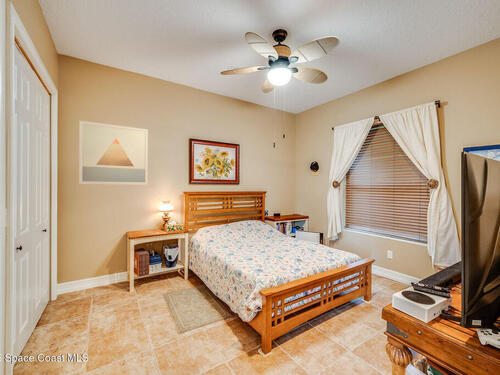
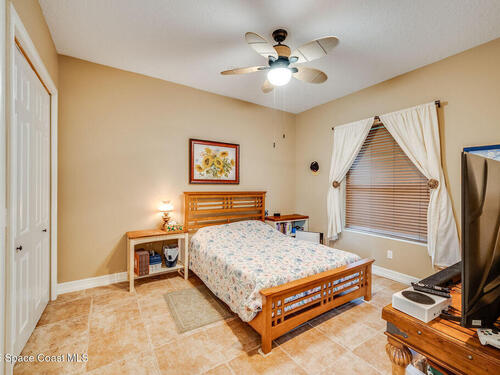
- wall art [78,120,149,186]
